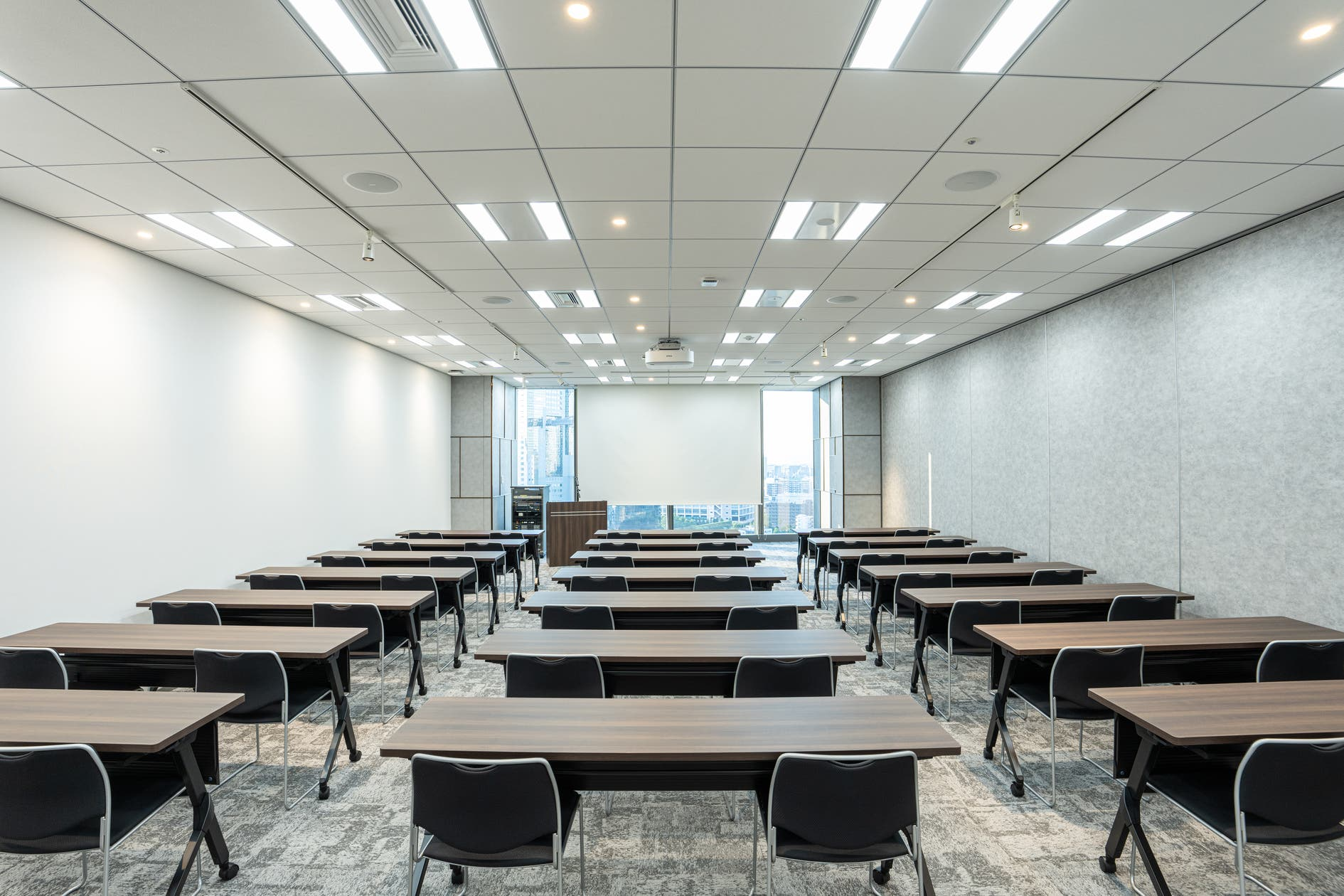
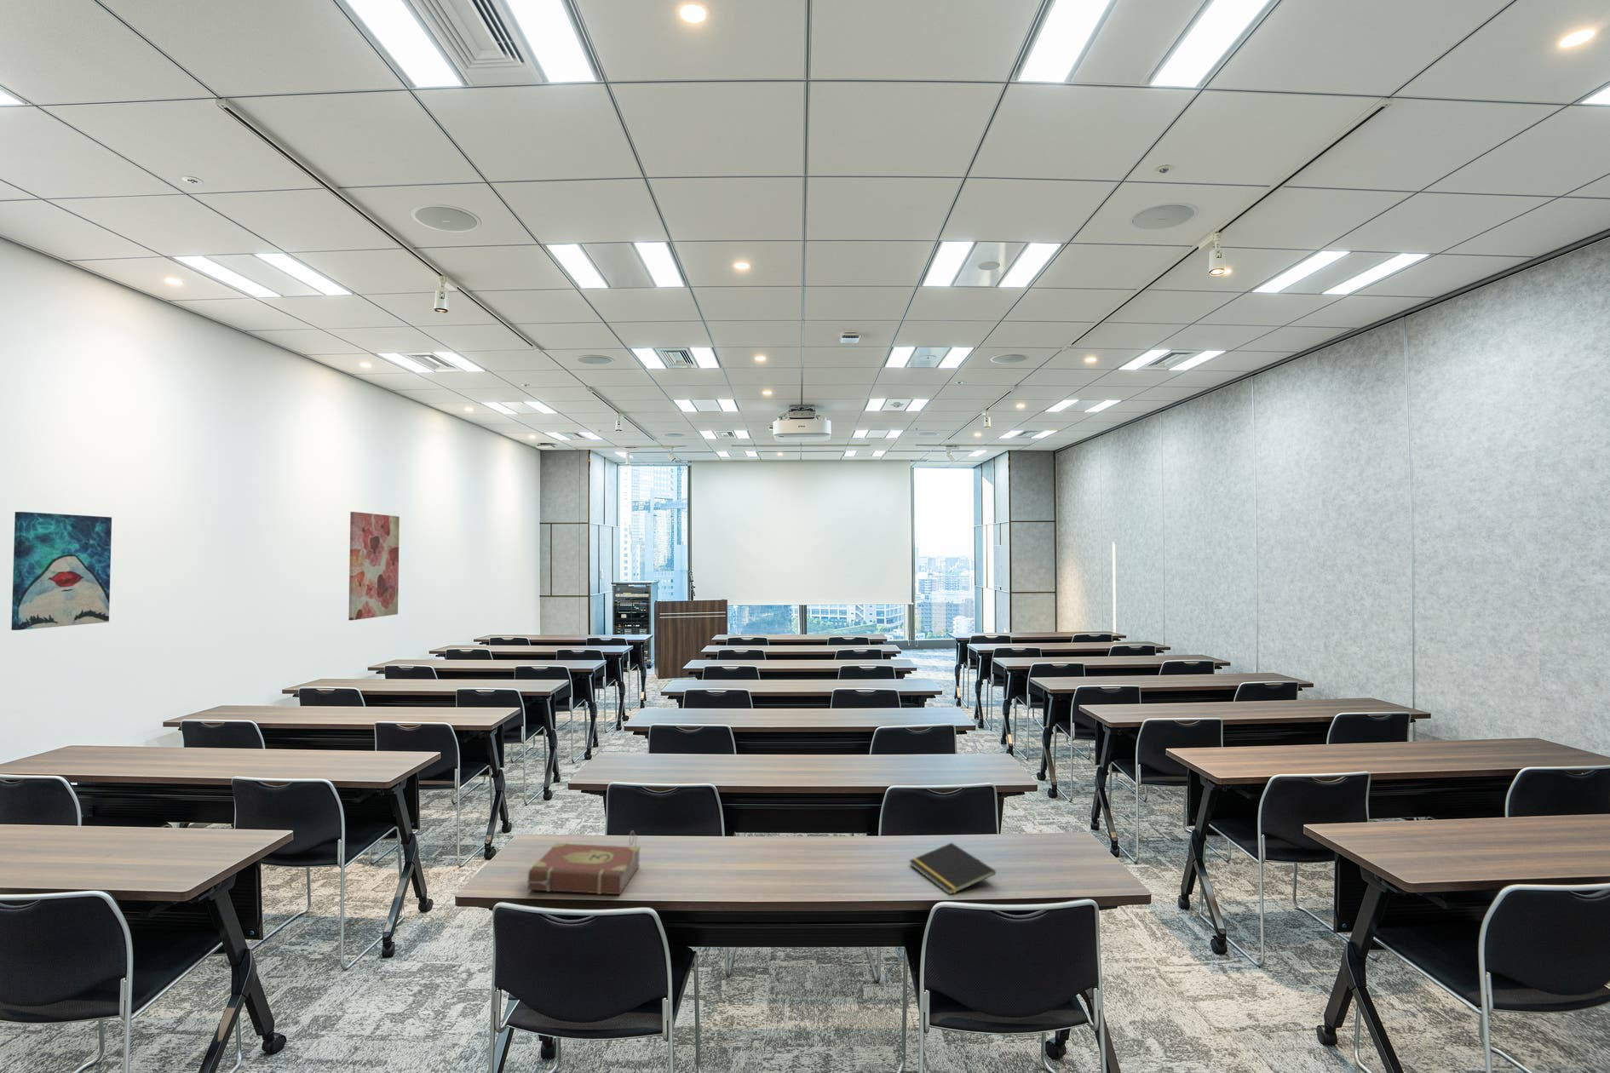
+ book [526,830,641,895]
+ wall art [11,511,113,631]
+ notepad [908,842,997,896]
+ wall art [347,511,400,620]
